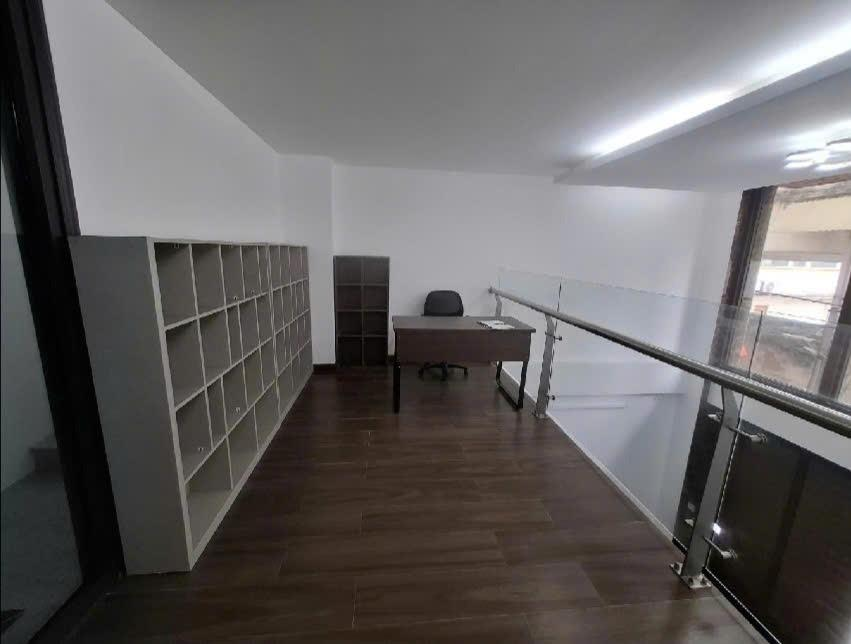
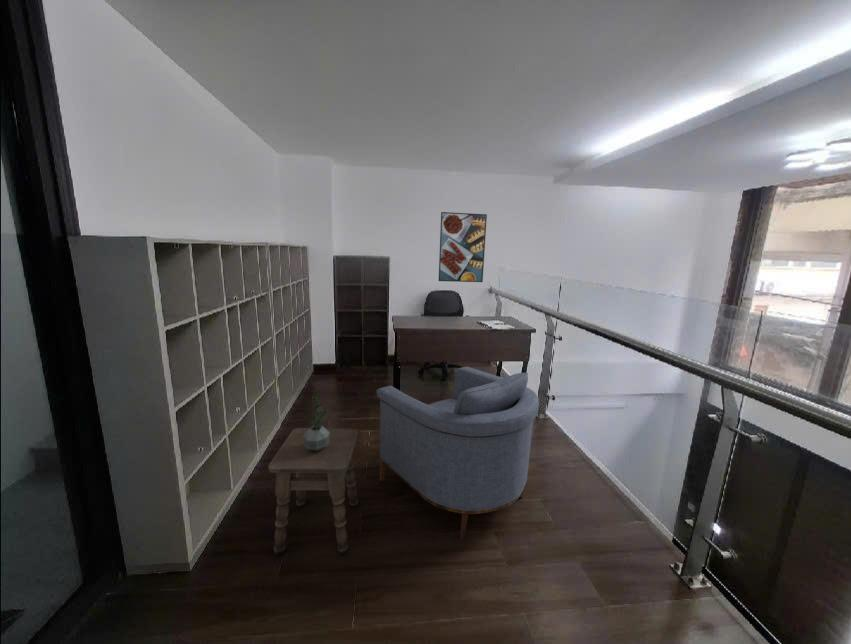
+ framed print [438,211,488,283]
+ potted plant [303,392,331,452]
+ side table [267,427,360,556]
+ armchair [376,366,540,541]
